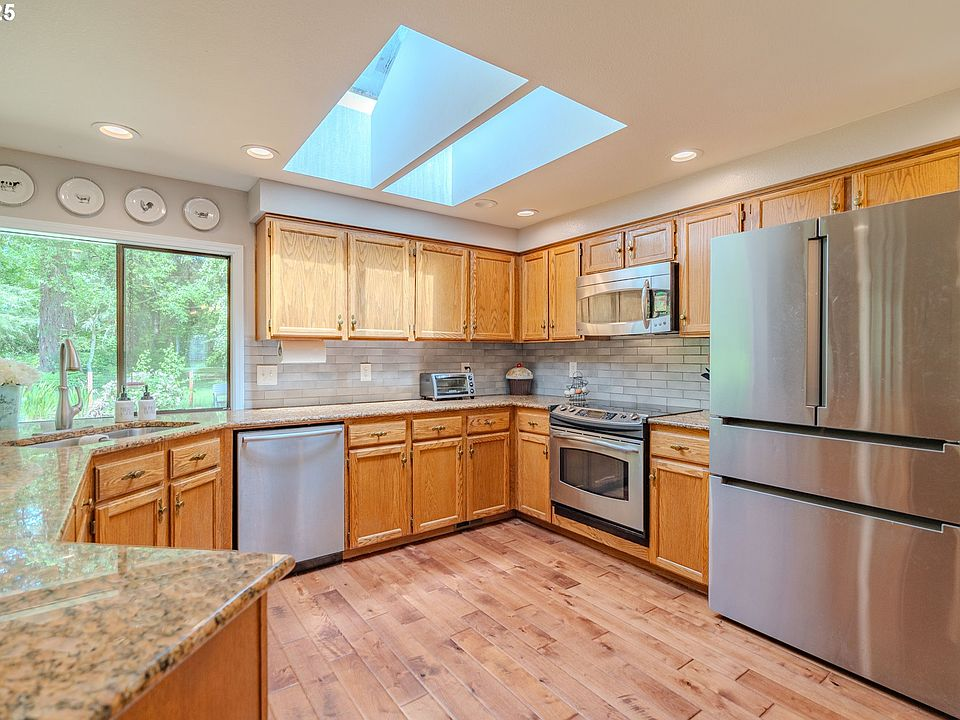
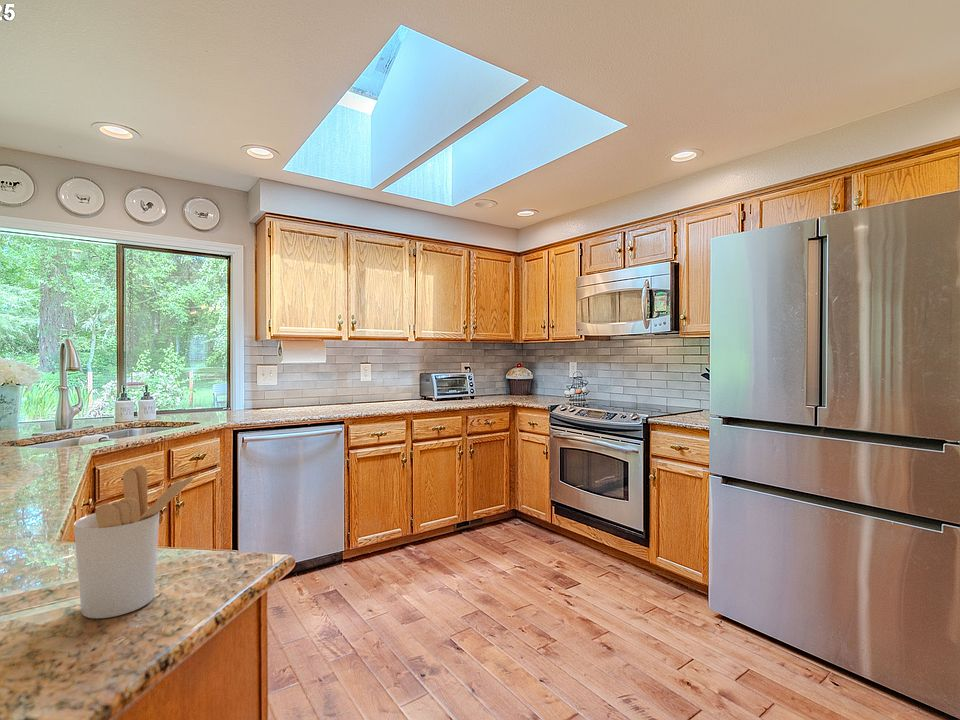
+ utensil holder [73,465,201,619]
